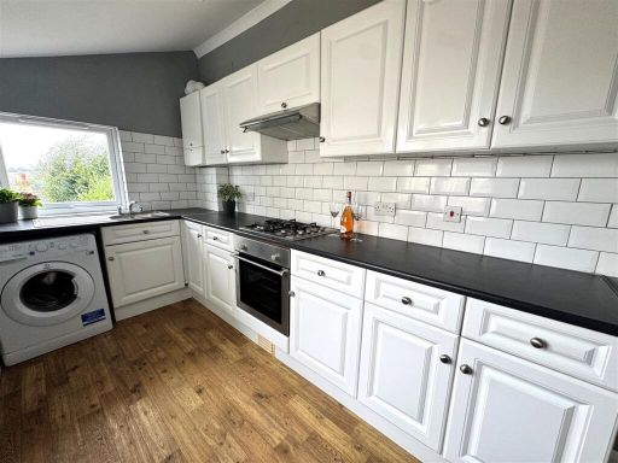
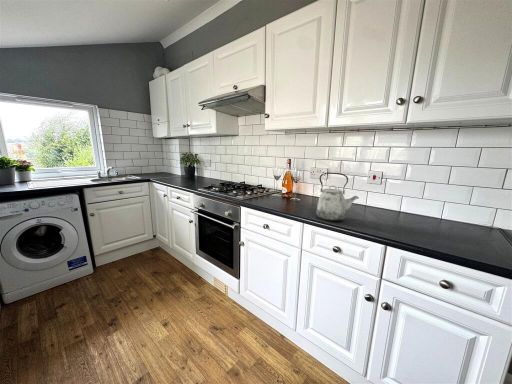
+ kettle [315,172,360,222]
